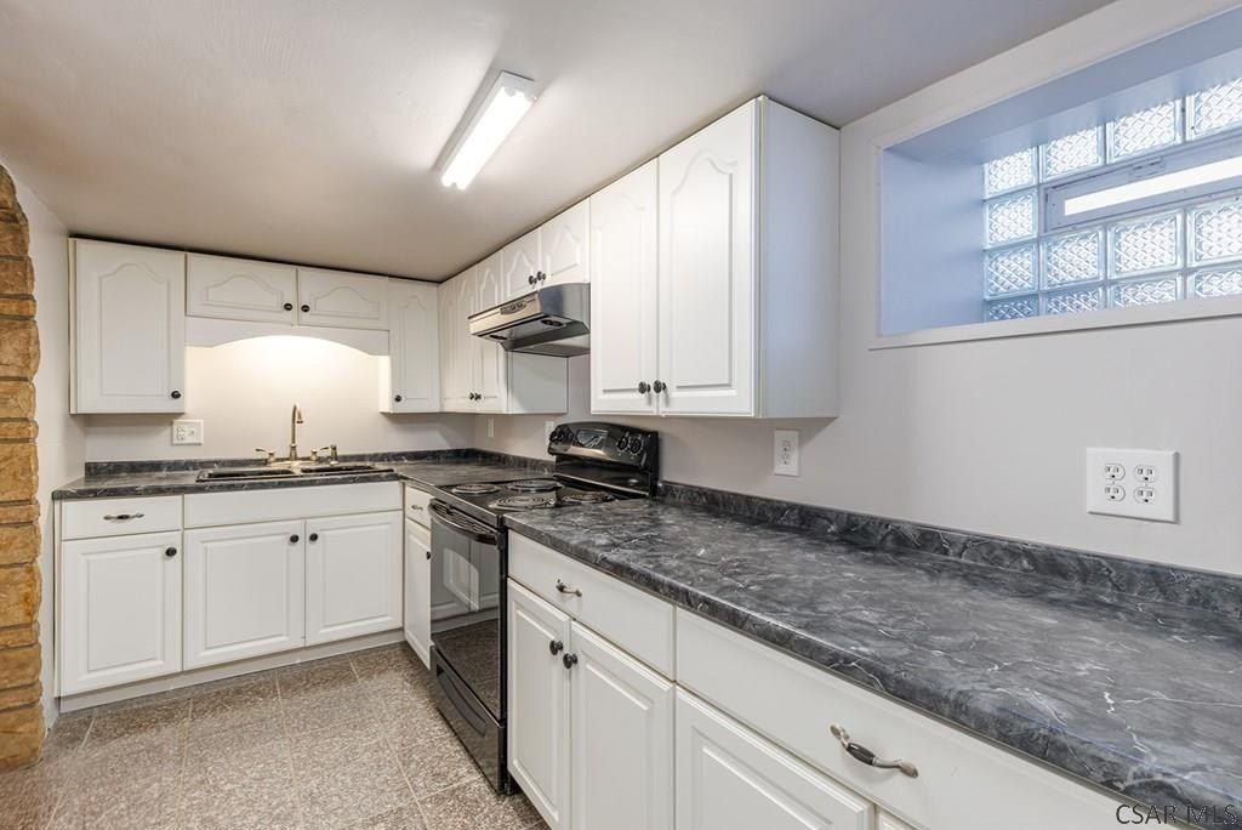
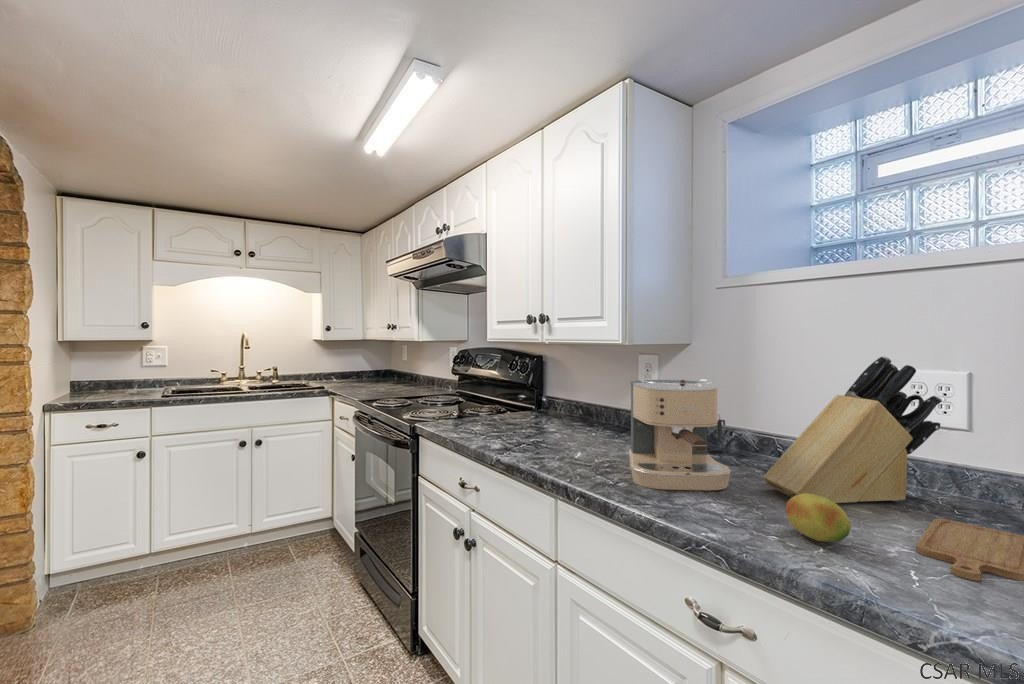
+ fruit [785,494,852,543]
+ knife block [762,355,943,504]
+ chopping board [915,518,1024,582]
+ coffee maker [627,378,732,491]
